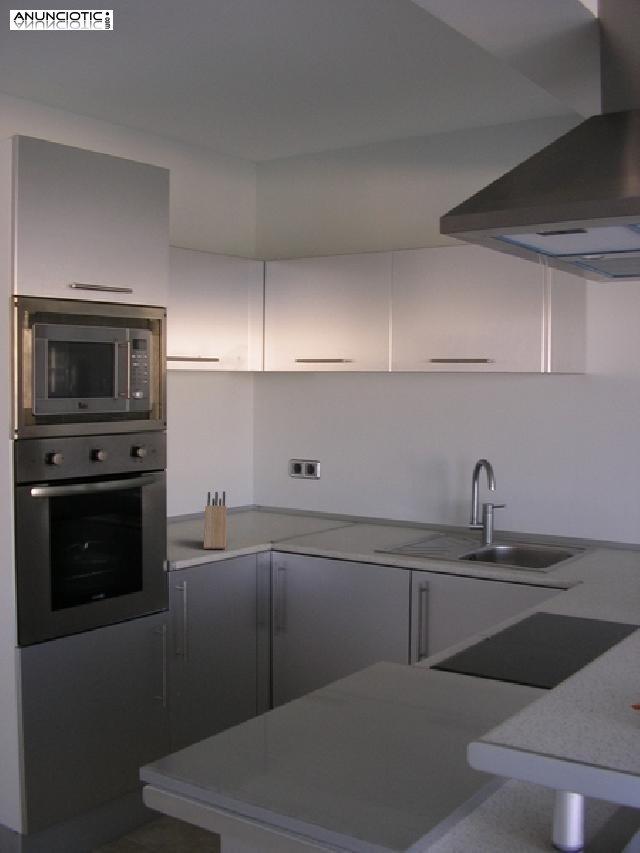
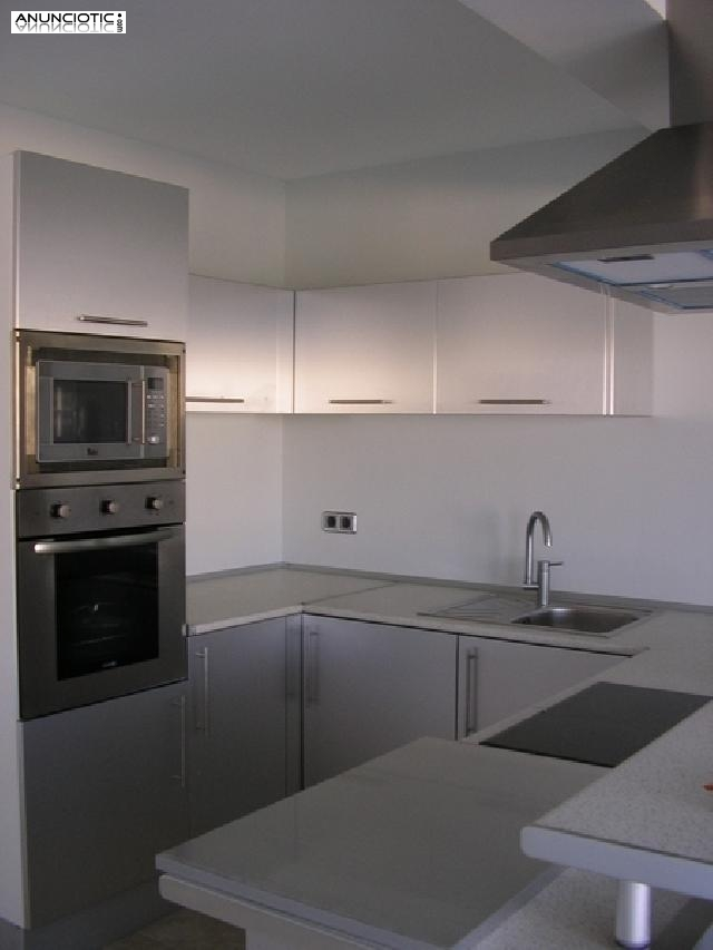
- knife block [203,490,228,550]
